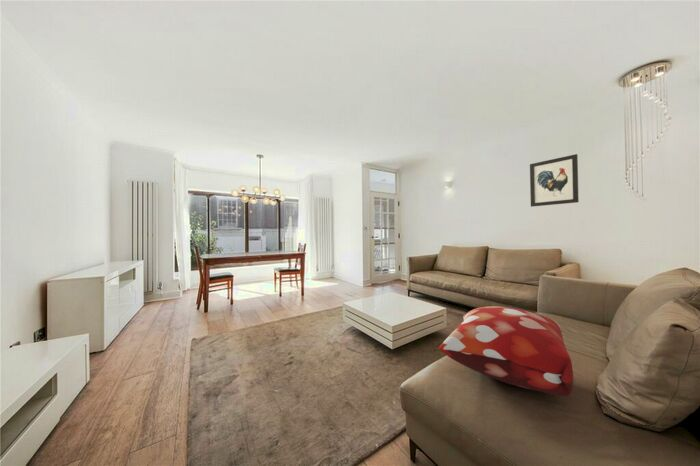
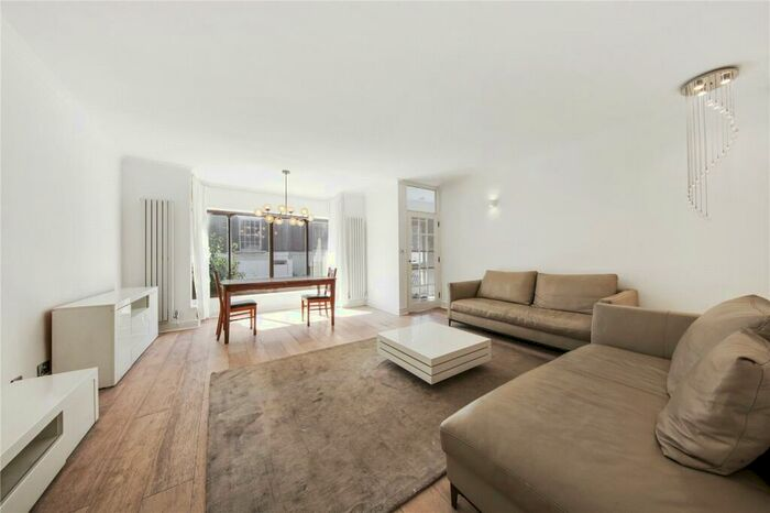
- wall art [529,153,580,208]
- decorative pillow [438,305,575,397]
